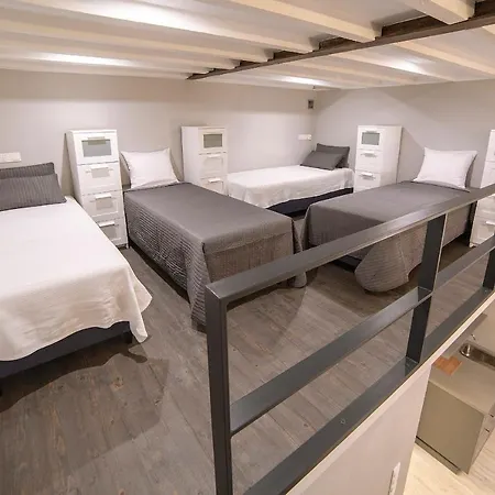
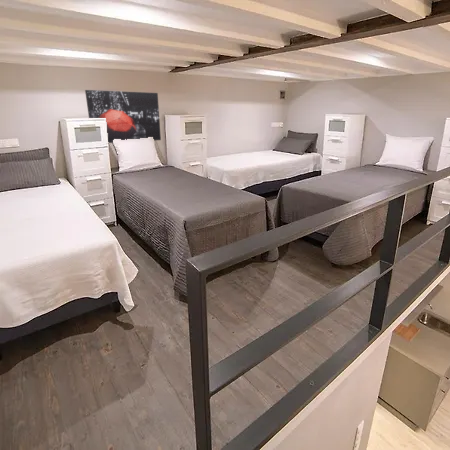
+ wall art [84,89,162,144]
